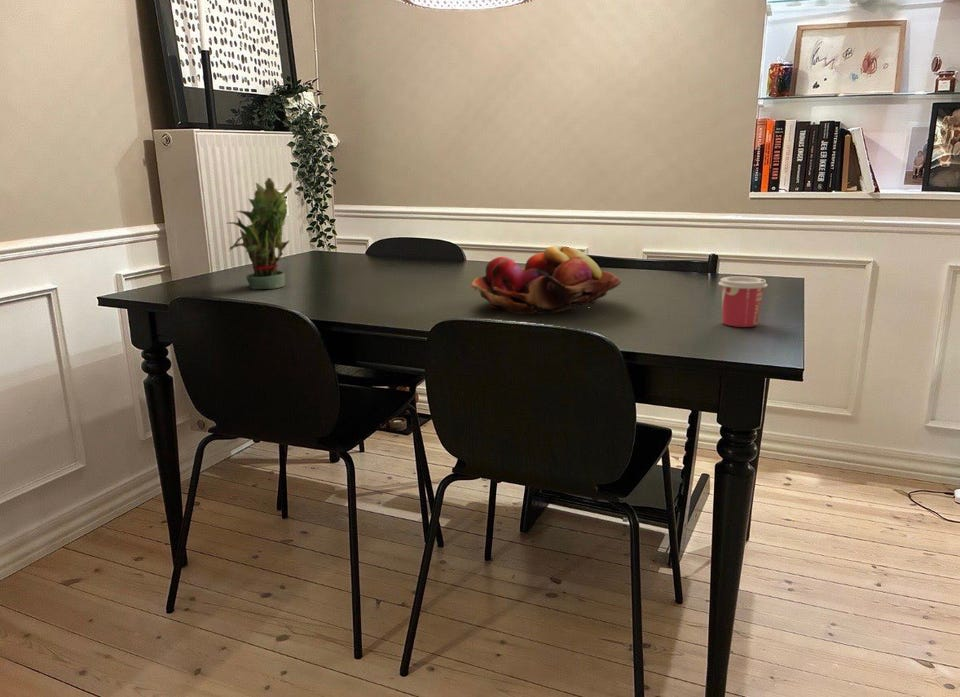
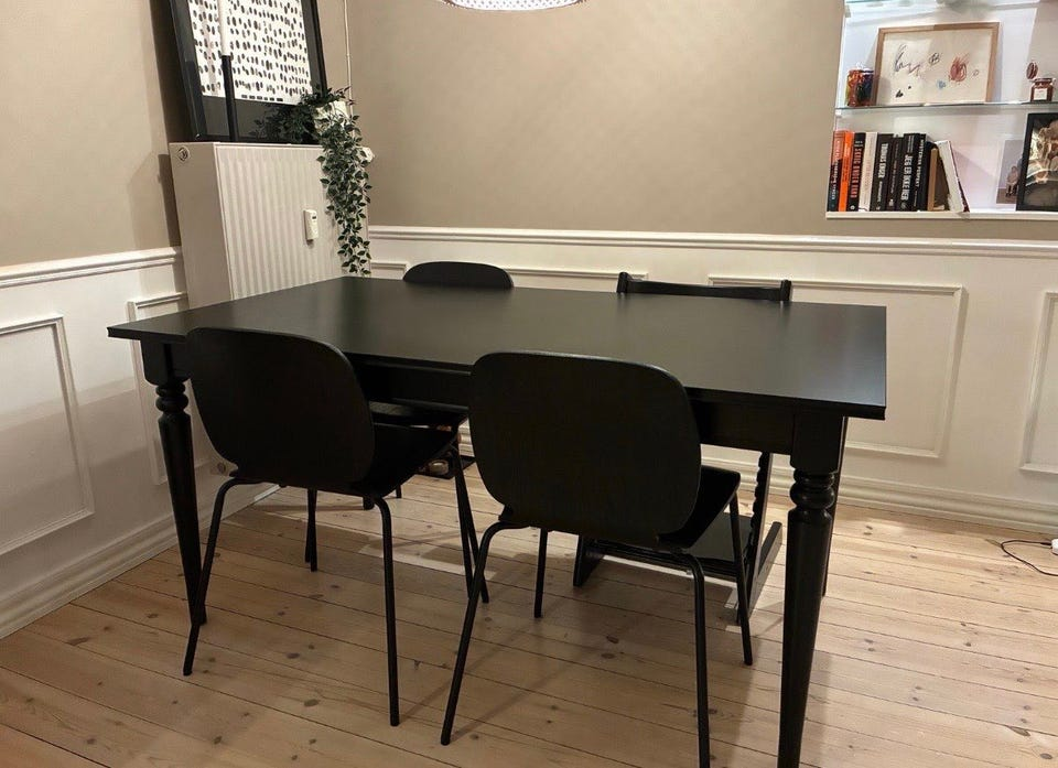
- fruit basket [470,245,622,315]
- potted plant [225,177,293,290]
- cup [717,276,768,328]
